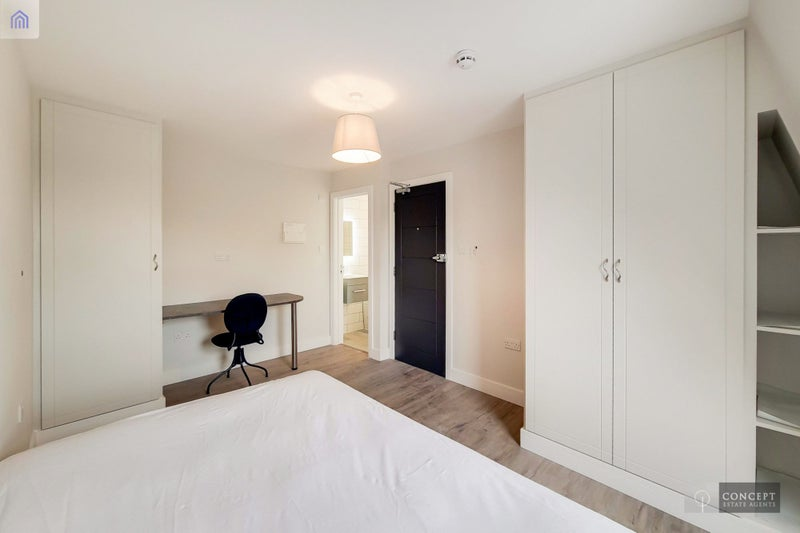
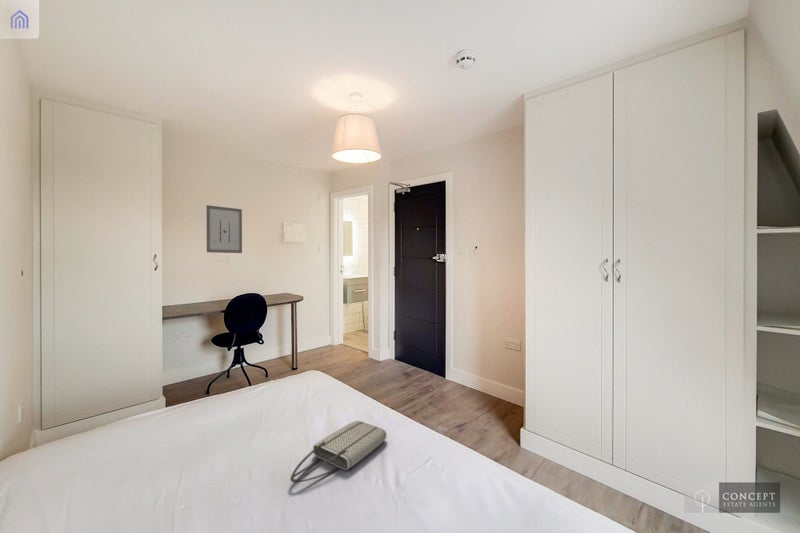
+ wall art [205,204,243,254]
+ tote bag [290,420,388,483]
